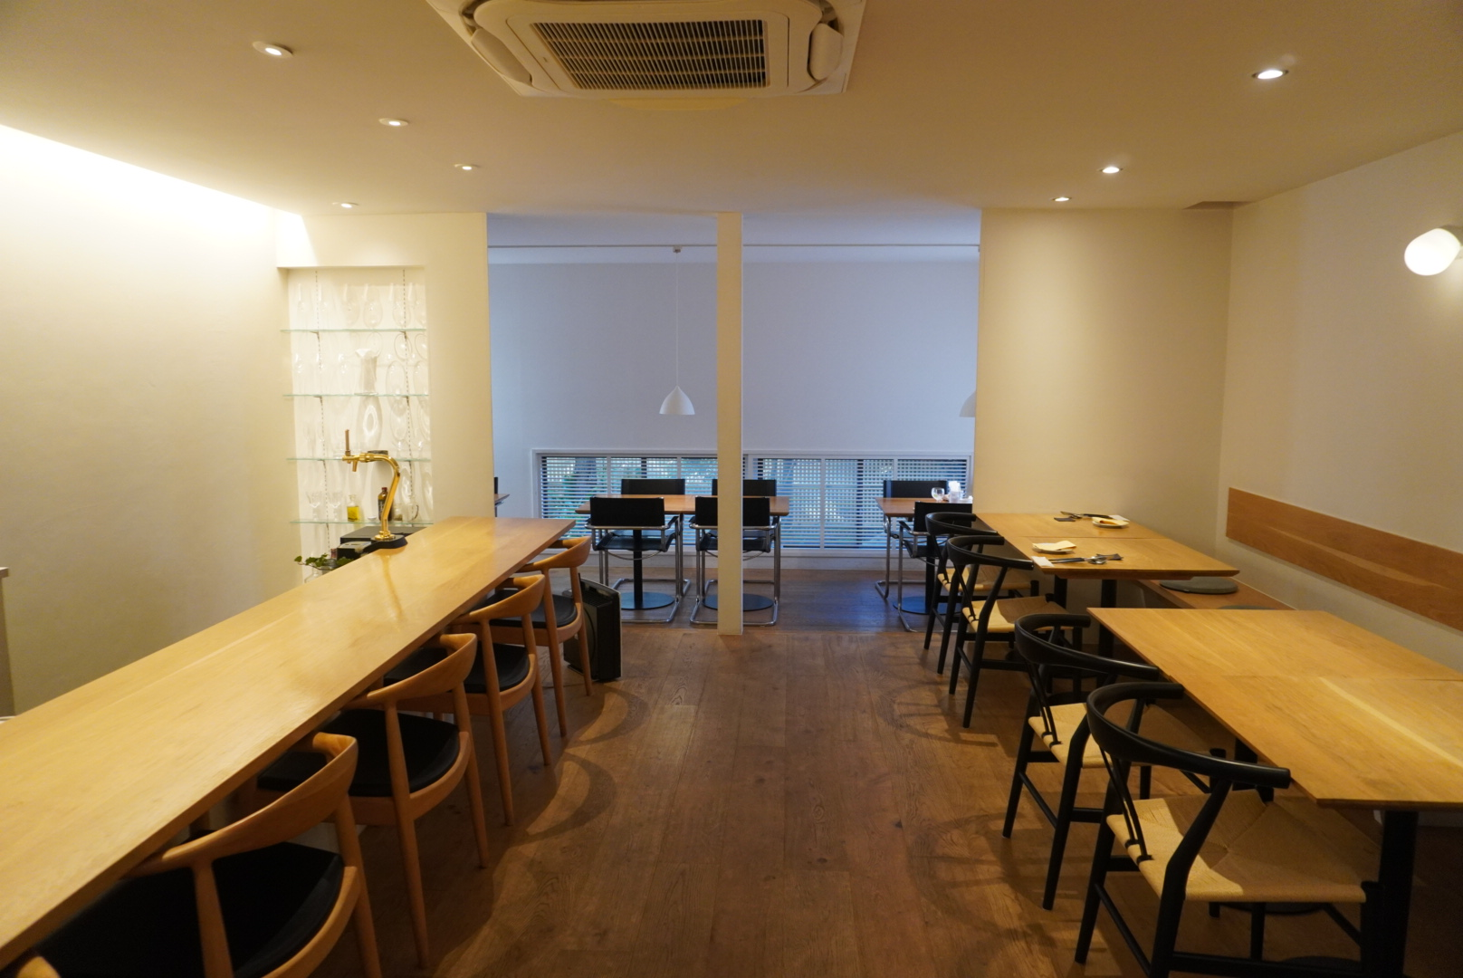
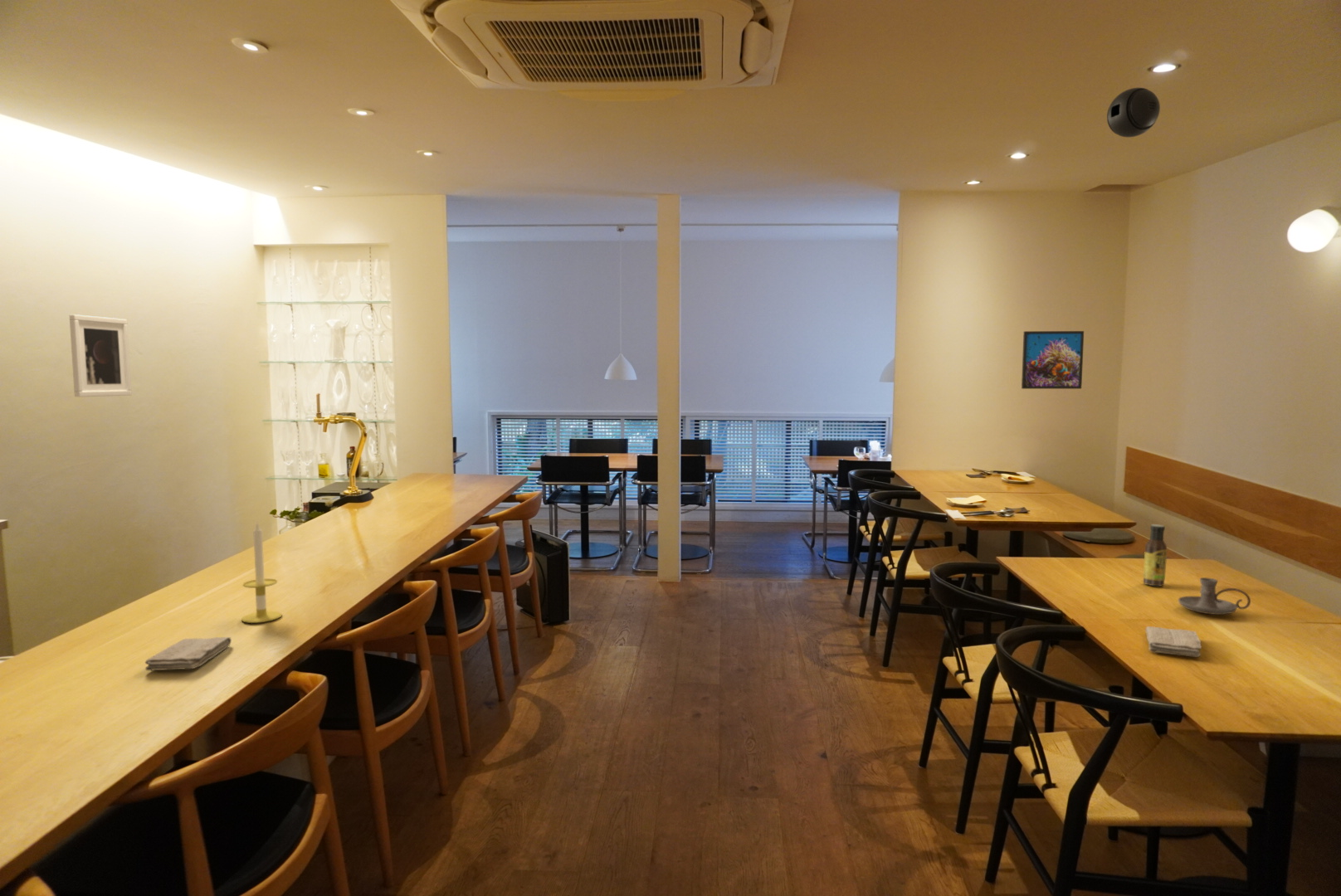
+ candle [241,523,282,624]
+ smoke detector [1106,87,1161,139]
+ washcloth [144,636,232,671]
+ sauce bottle [1142,523,1168,587]
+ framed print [1021,330,1085,390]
+ candle holder [1178,577,1251,616]
+ washcloth [1144,626,1202,658]
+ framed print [69,314,132,397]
